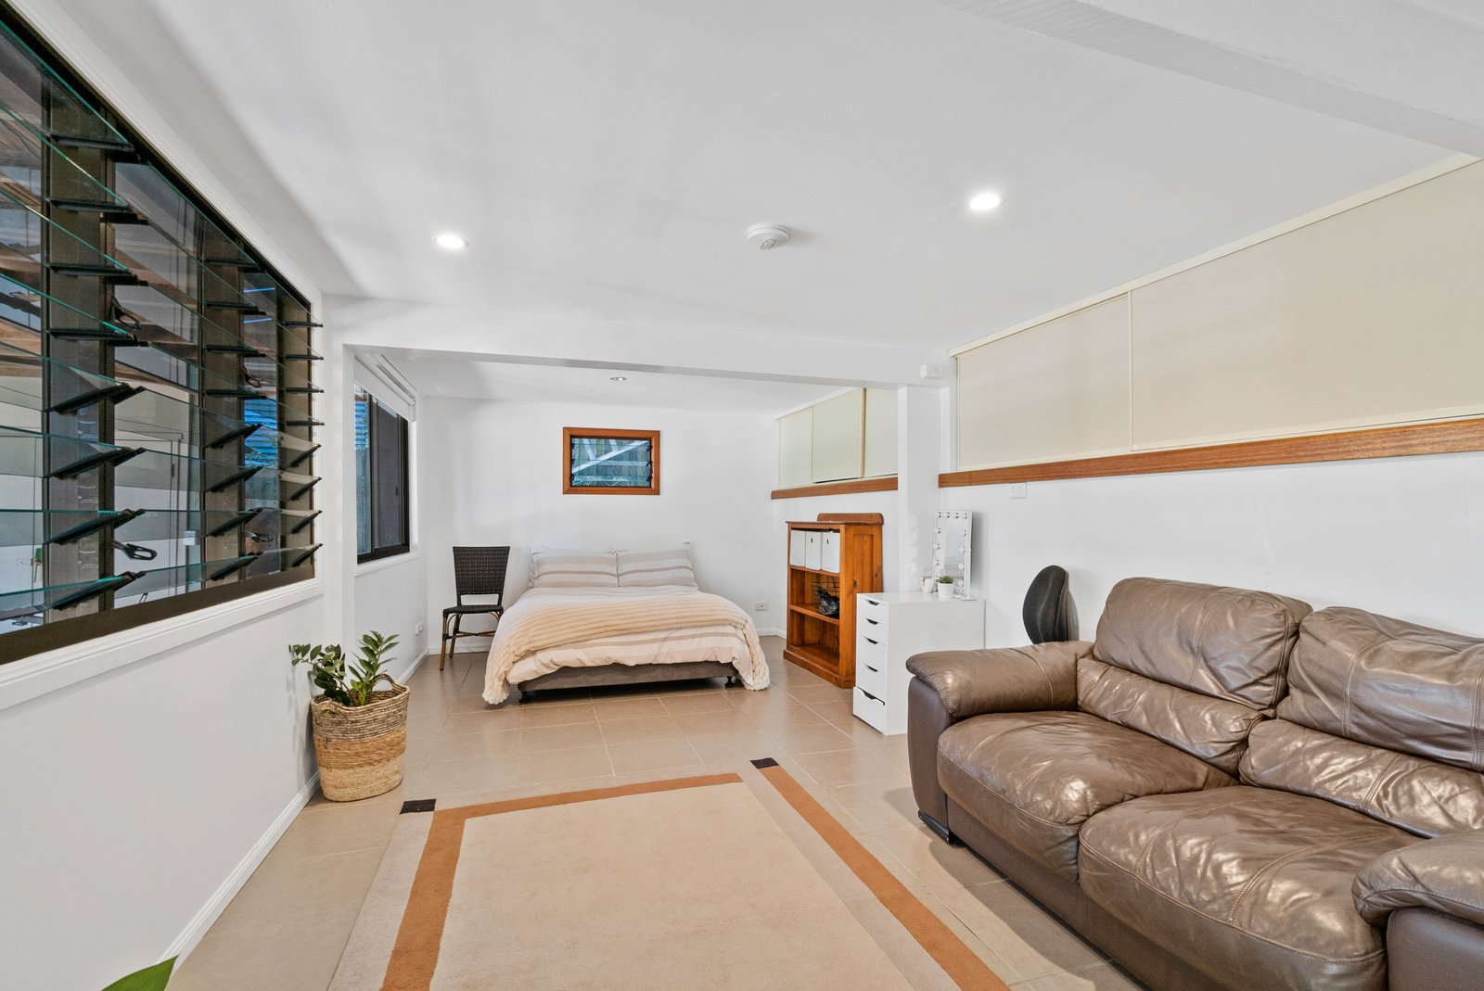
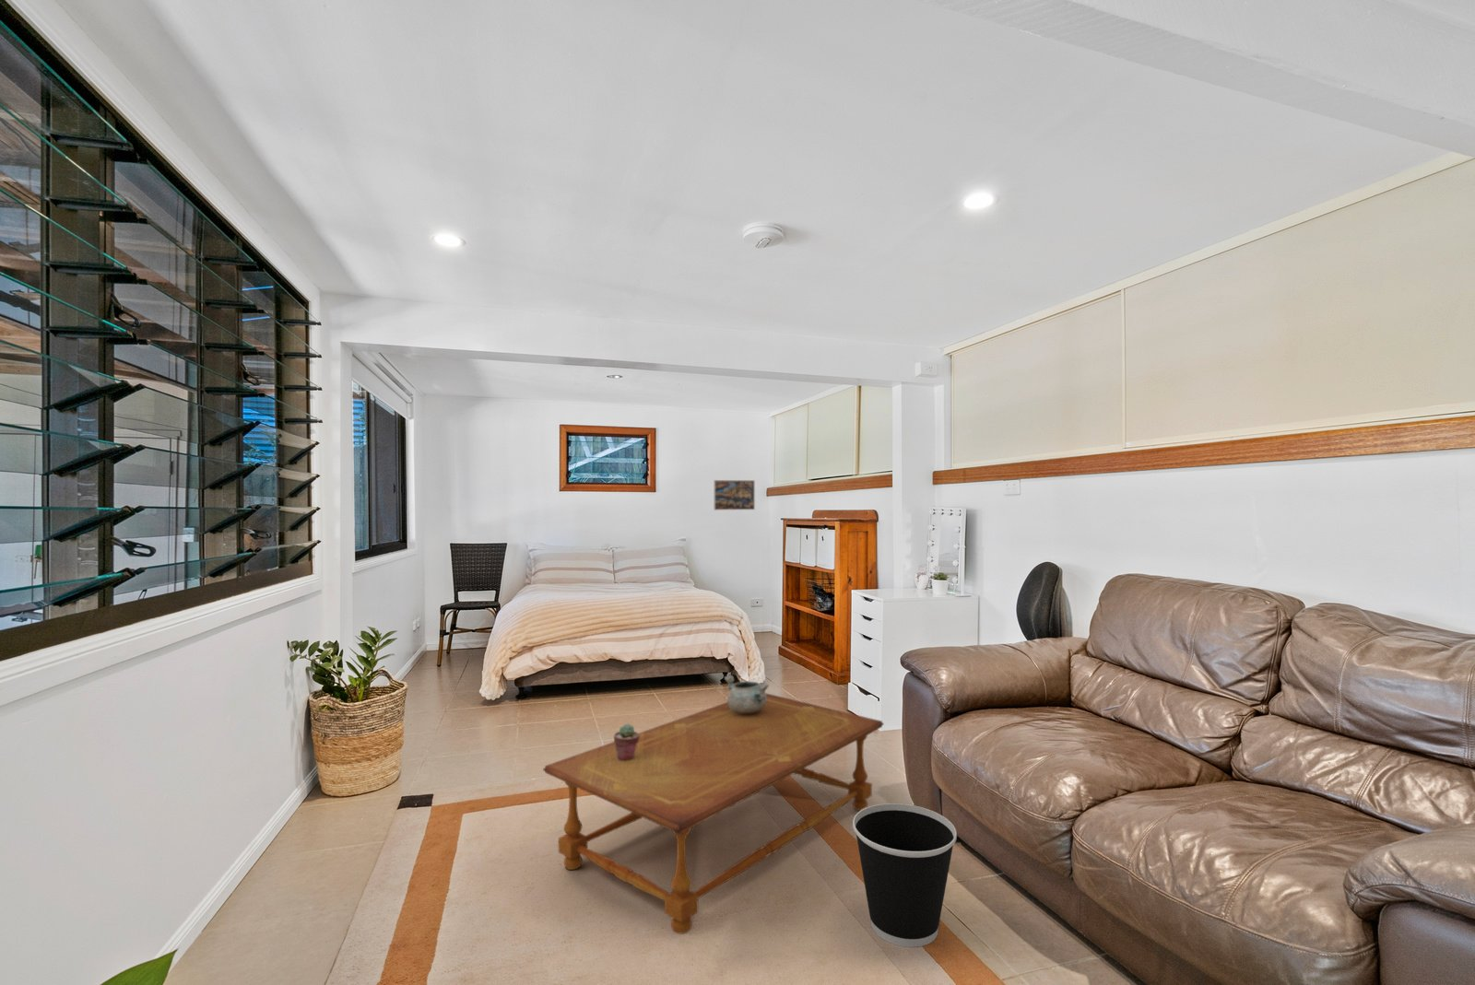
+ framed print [713,479,756,511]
+ wastebasket [851,803,958,948]
+ potted succulent [613,722,639,761]
+ decorative bowl [723,675,770,715]
+ coffee table [542,693,885,936]
